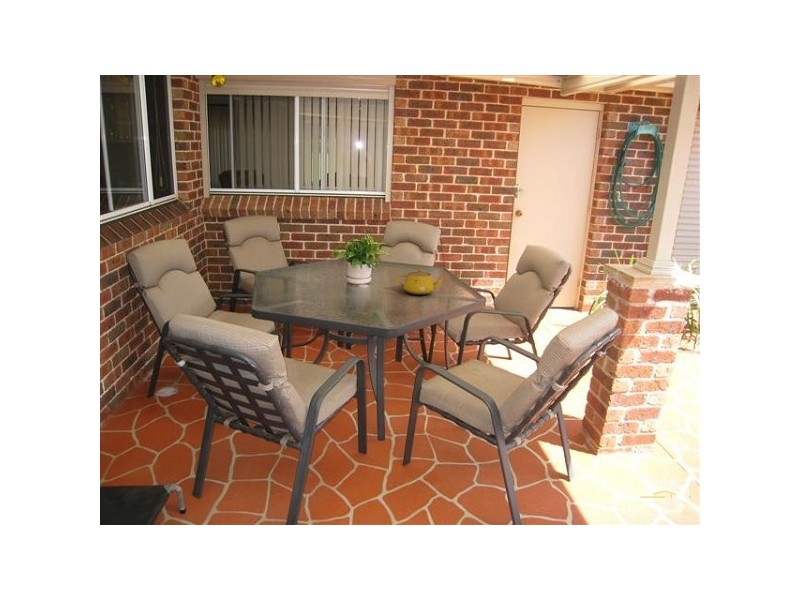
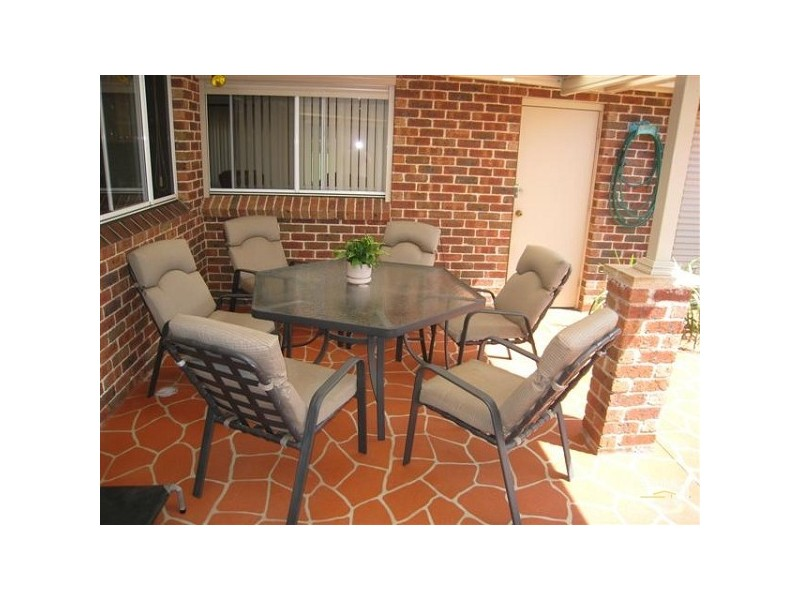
- teapot [395,268,446,296]
